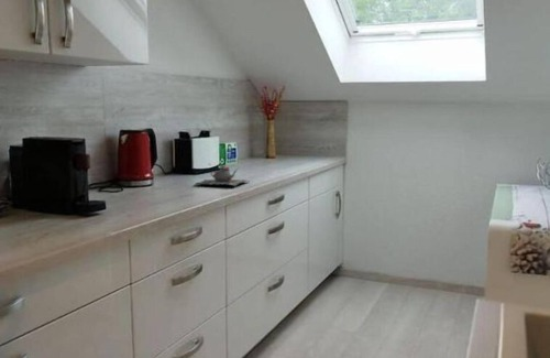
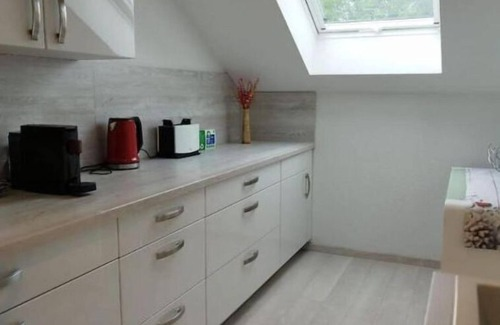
- teapot [194,165,250,187]
